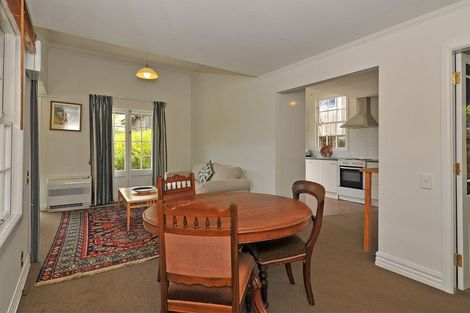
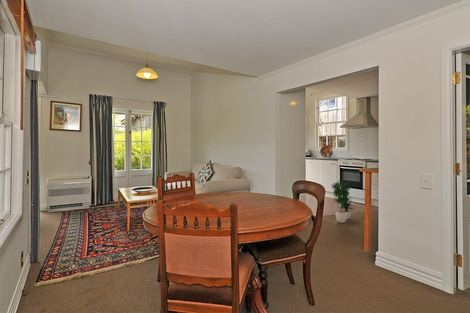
+ potted plant [330,179,357,224]
